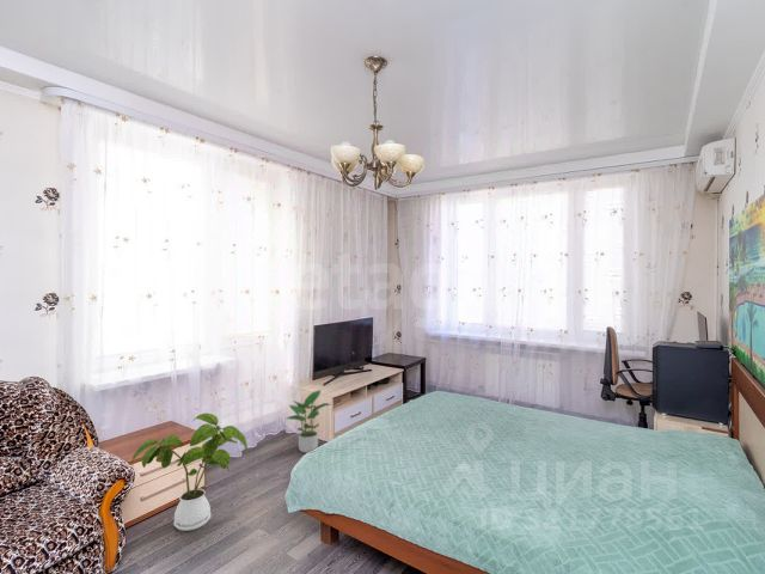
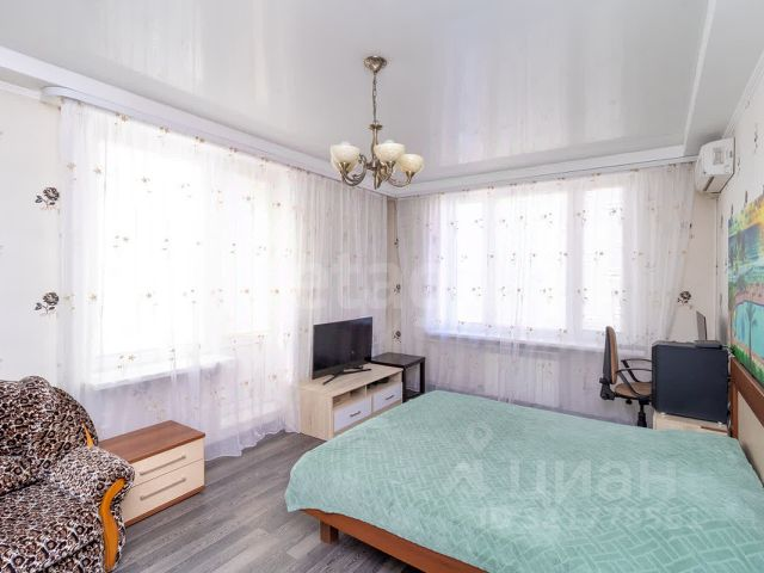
- house plant [130,413,249,532]
- potted plant [286,389,332,454]
